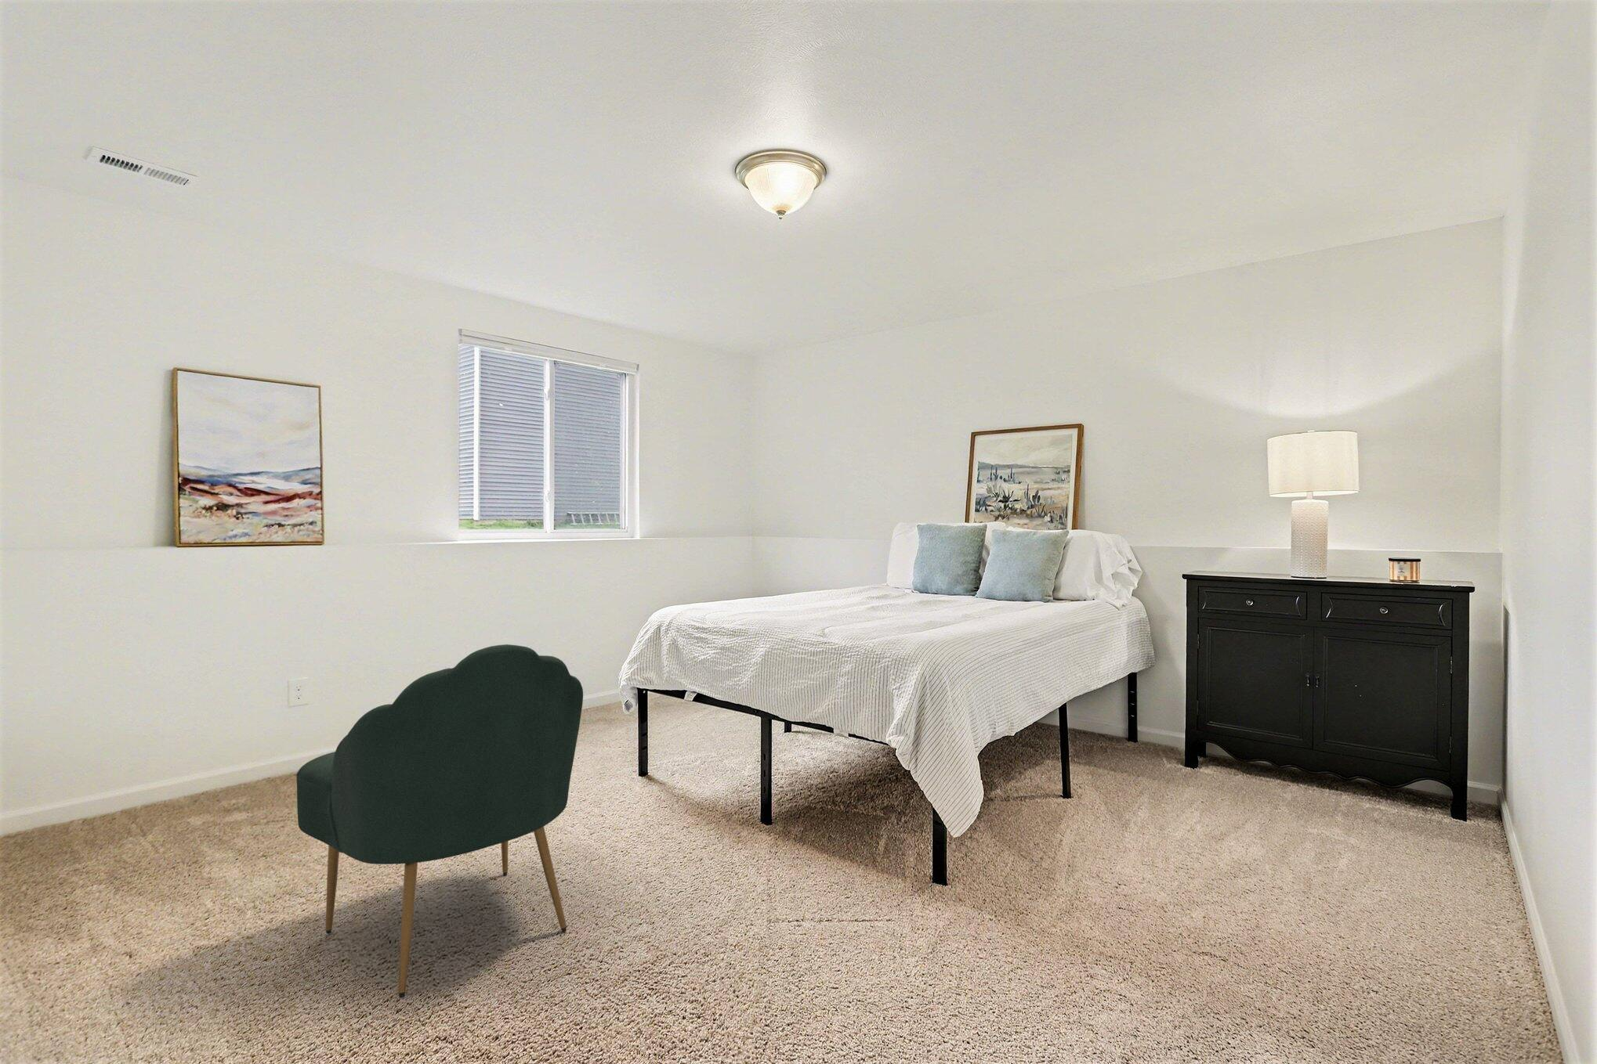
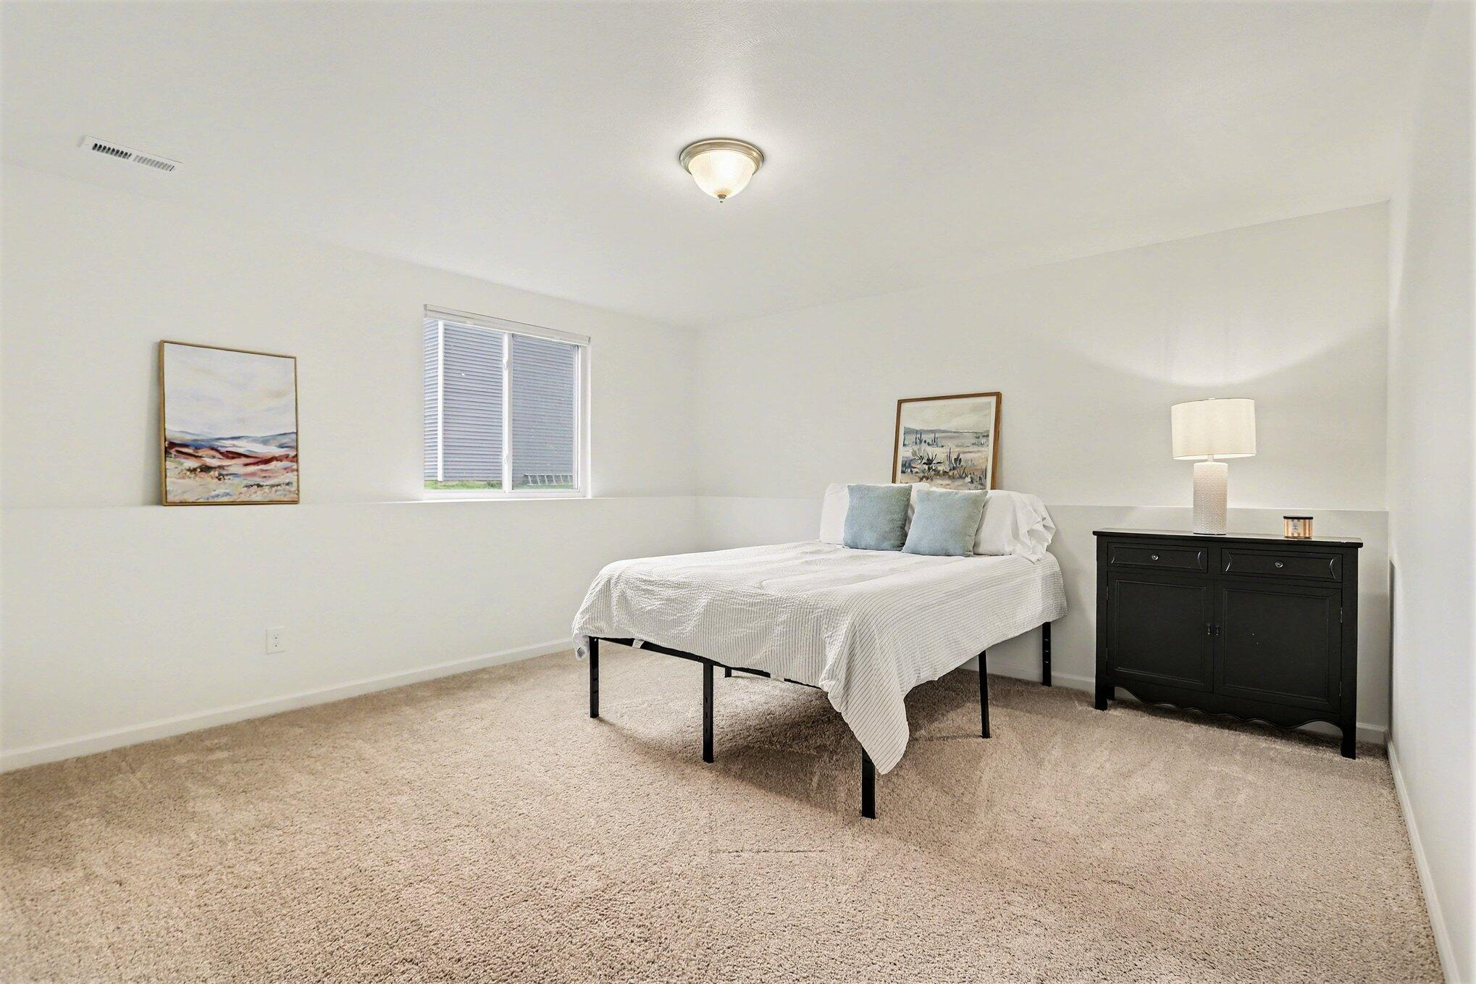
- chair [296,644,583,999]
